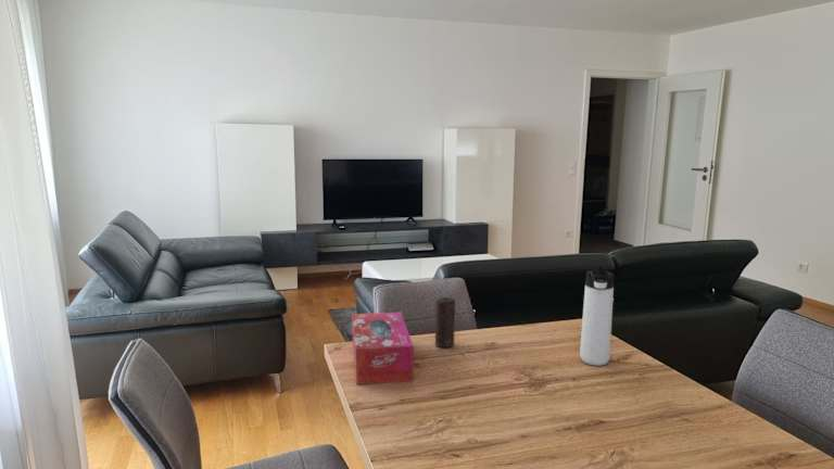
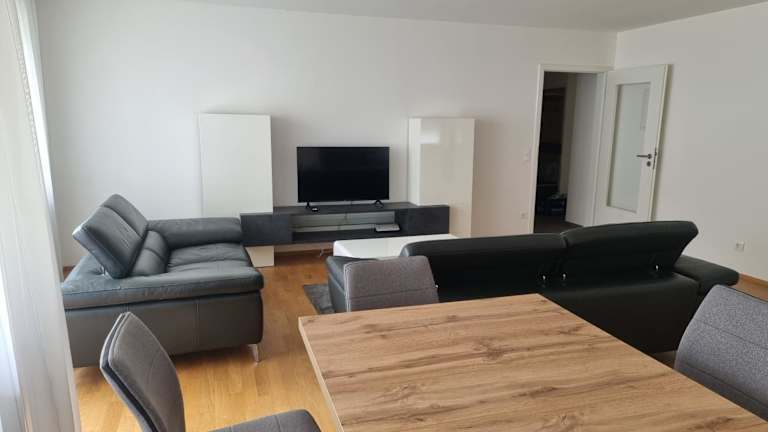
- candle [434,296,456,348]
- thermos bottle [579,266,615,367]
- tissue box [352,312,415,385]
